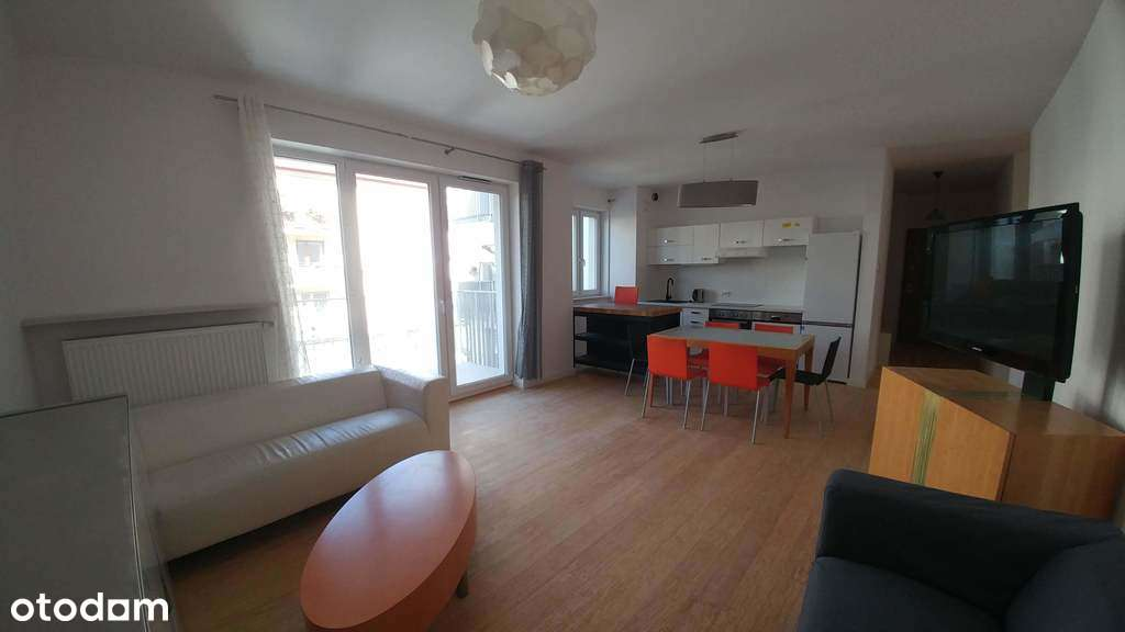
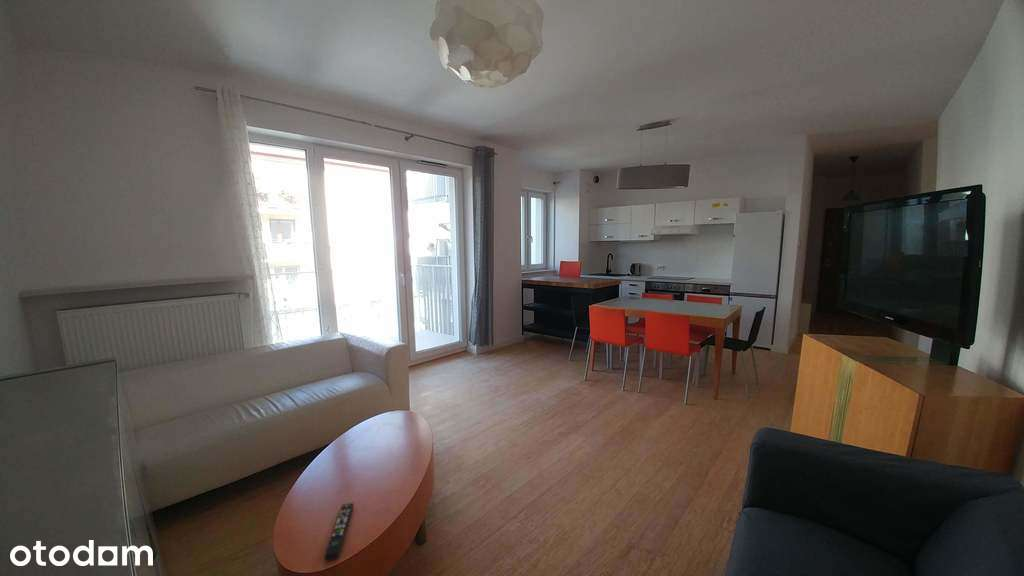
+ remote control [323,502,354,561]
